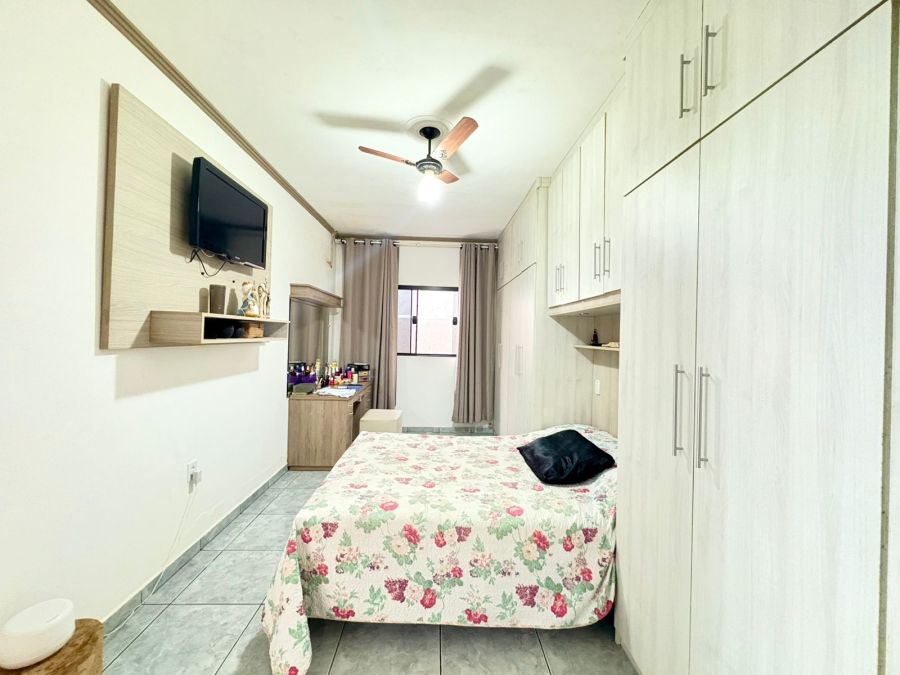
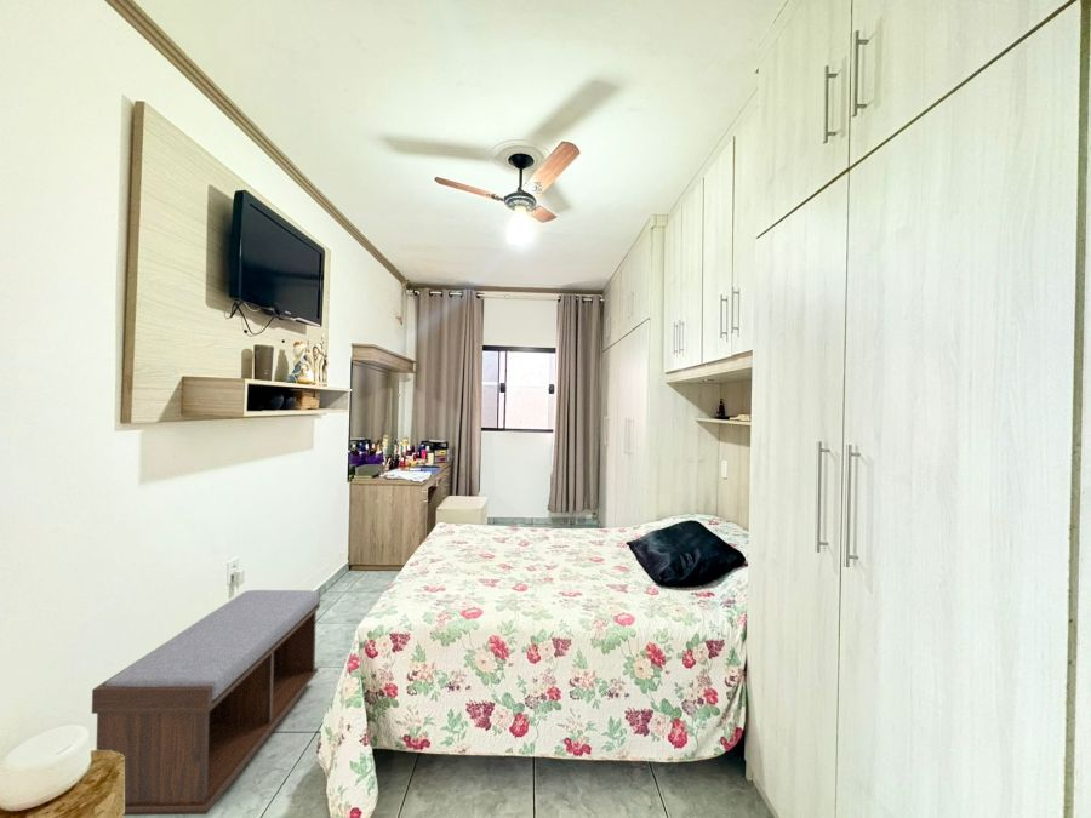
+ bench [91,589,321,817]
